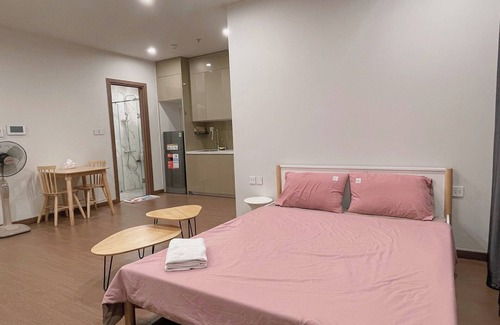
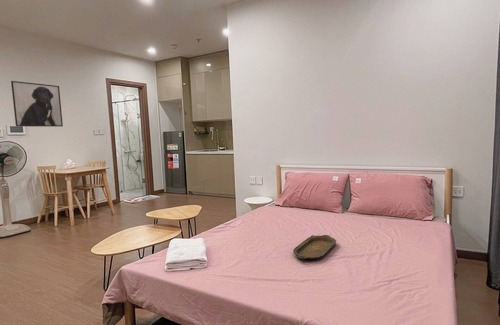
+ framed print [10,80,64,128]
+ serving tray [292,234,337,261]
